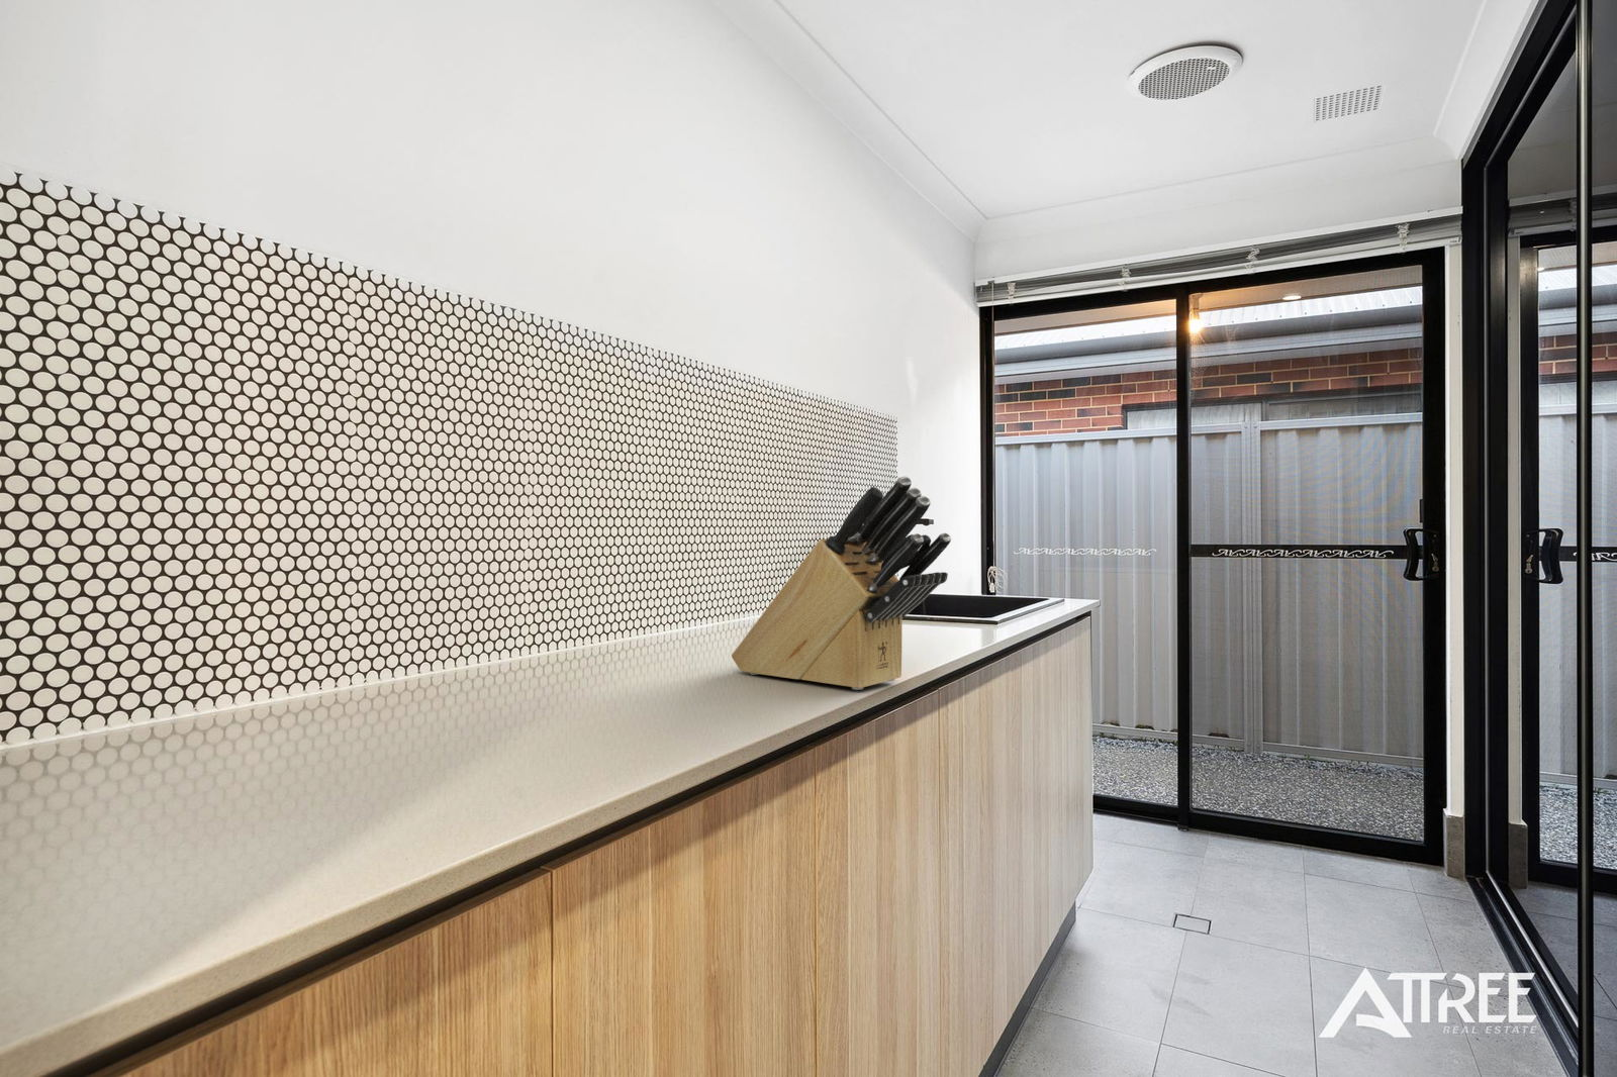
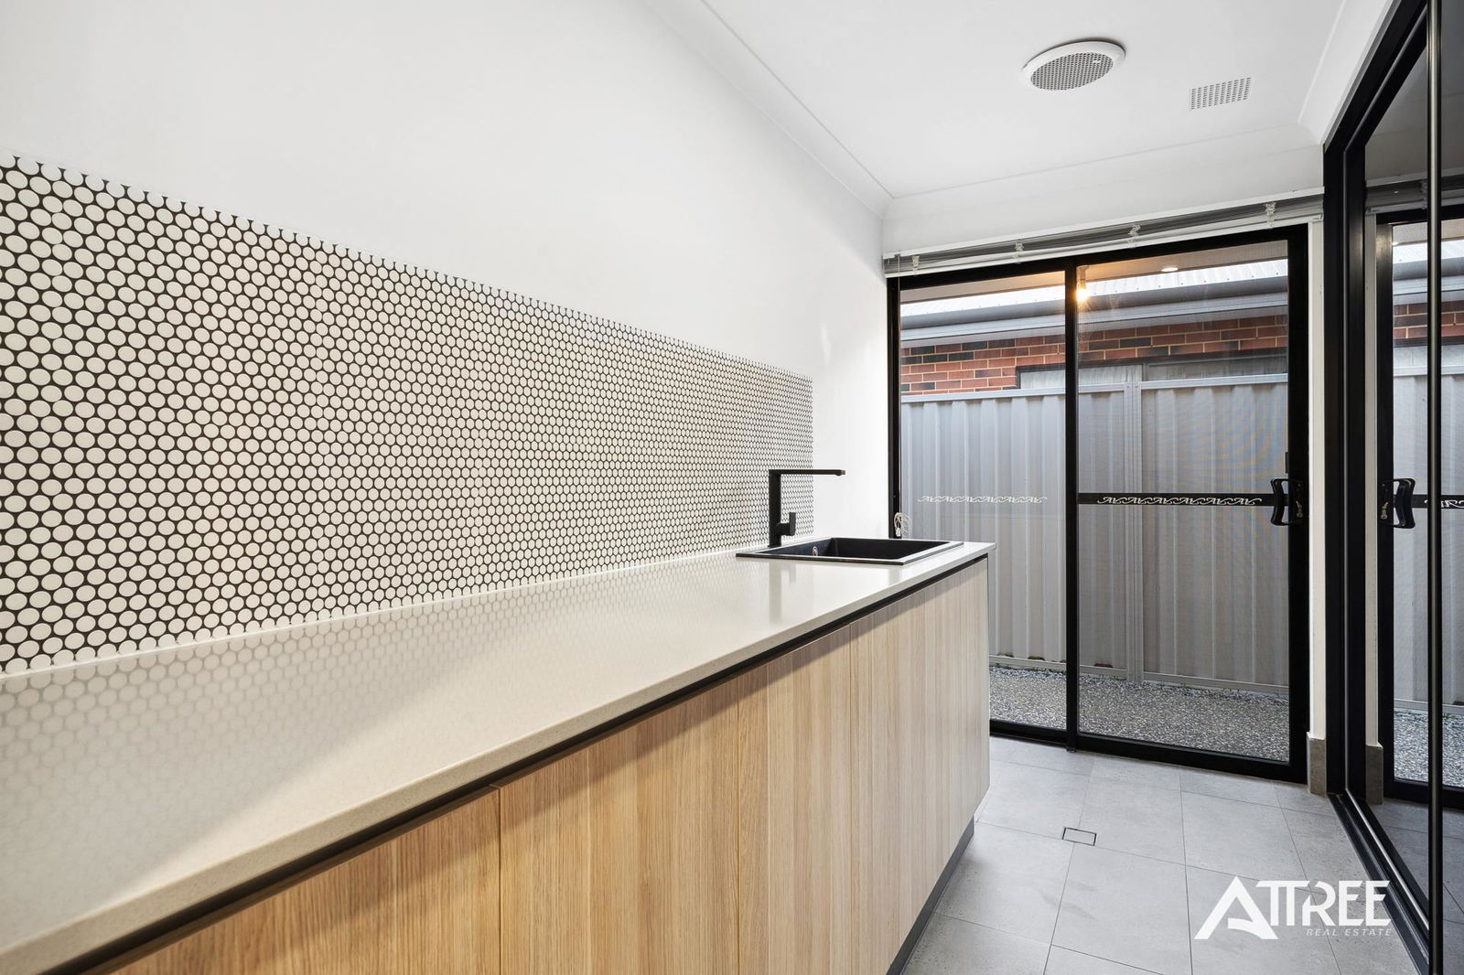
- knife block [731,475,952,691]
